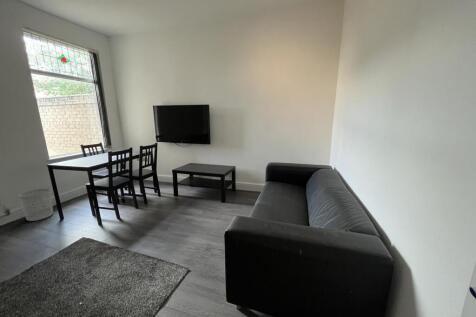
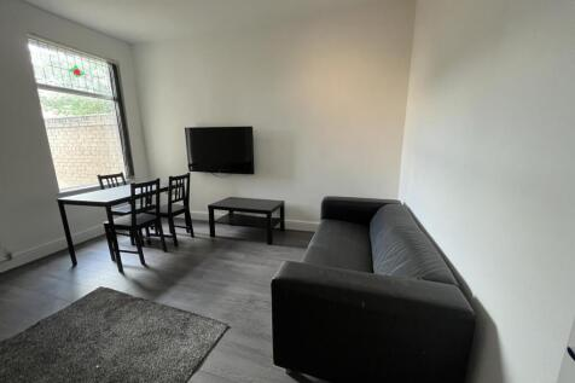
- waste bin [18,188,54,222]
